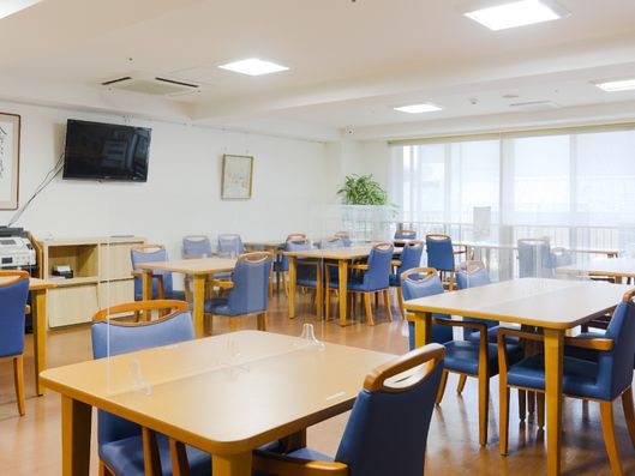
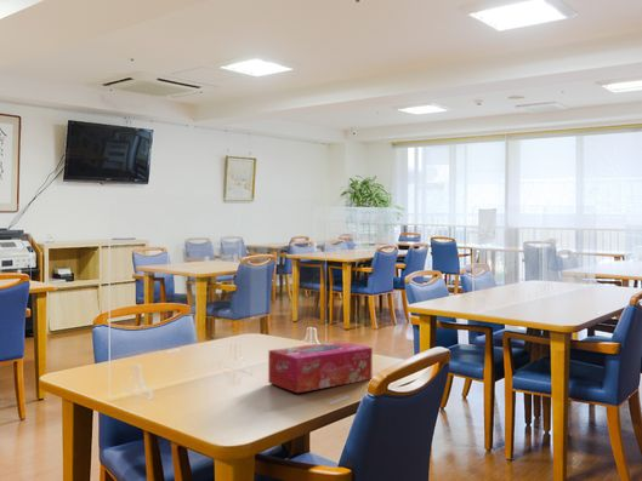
+ tissue box [267,339,374,394]
